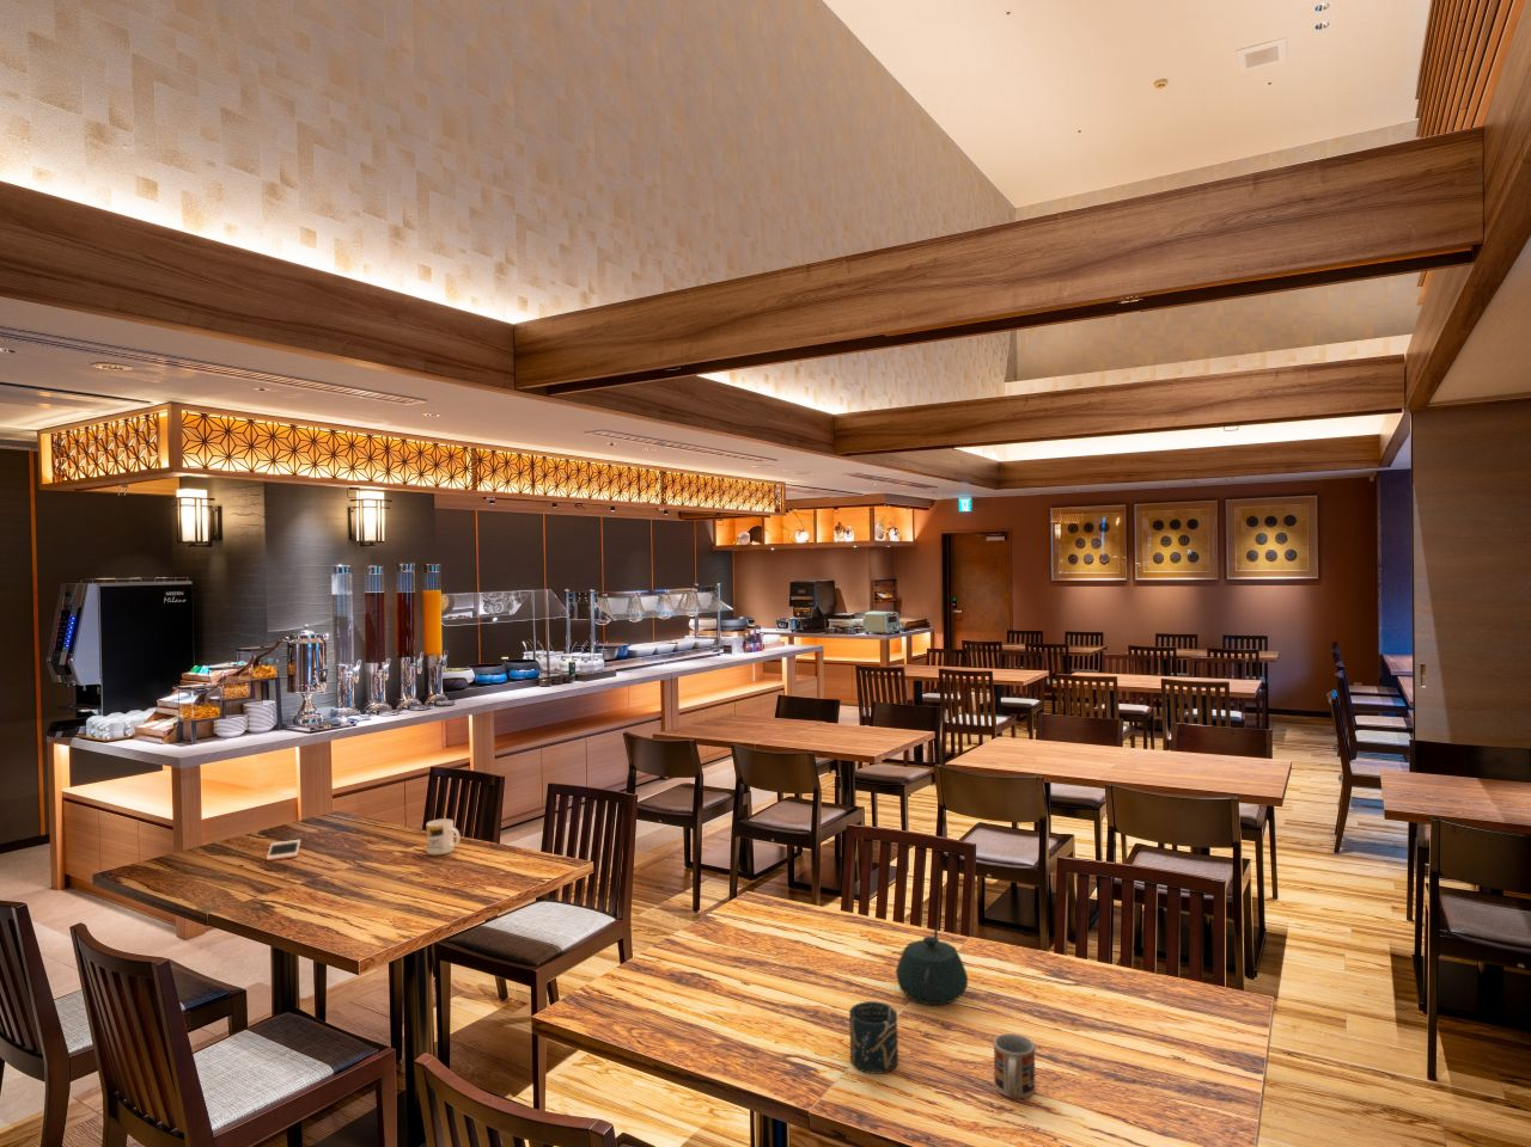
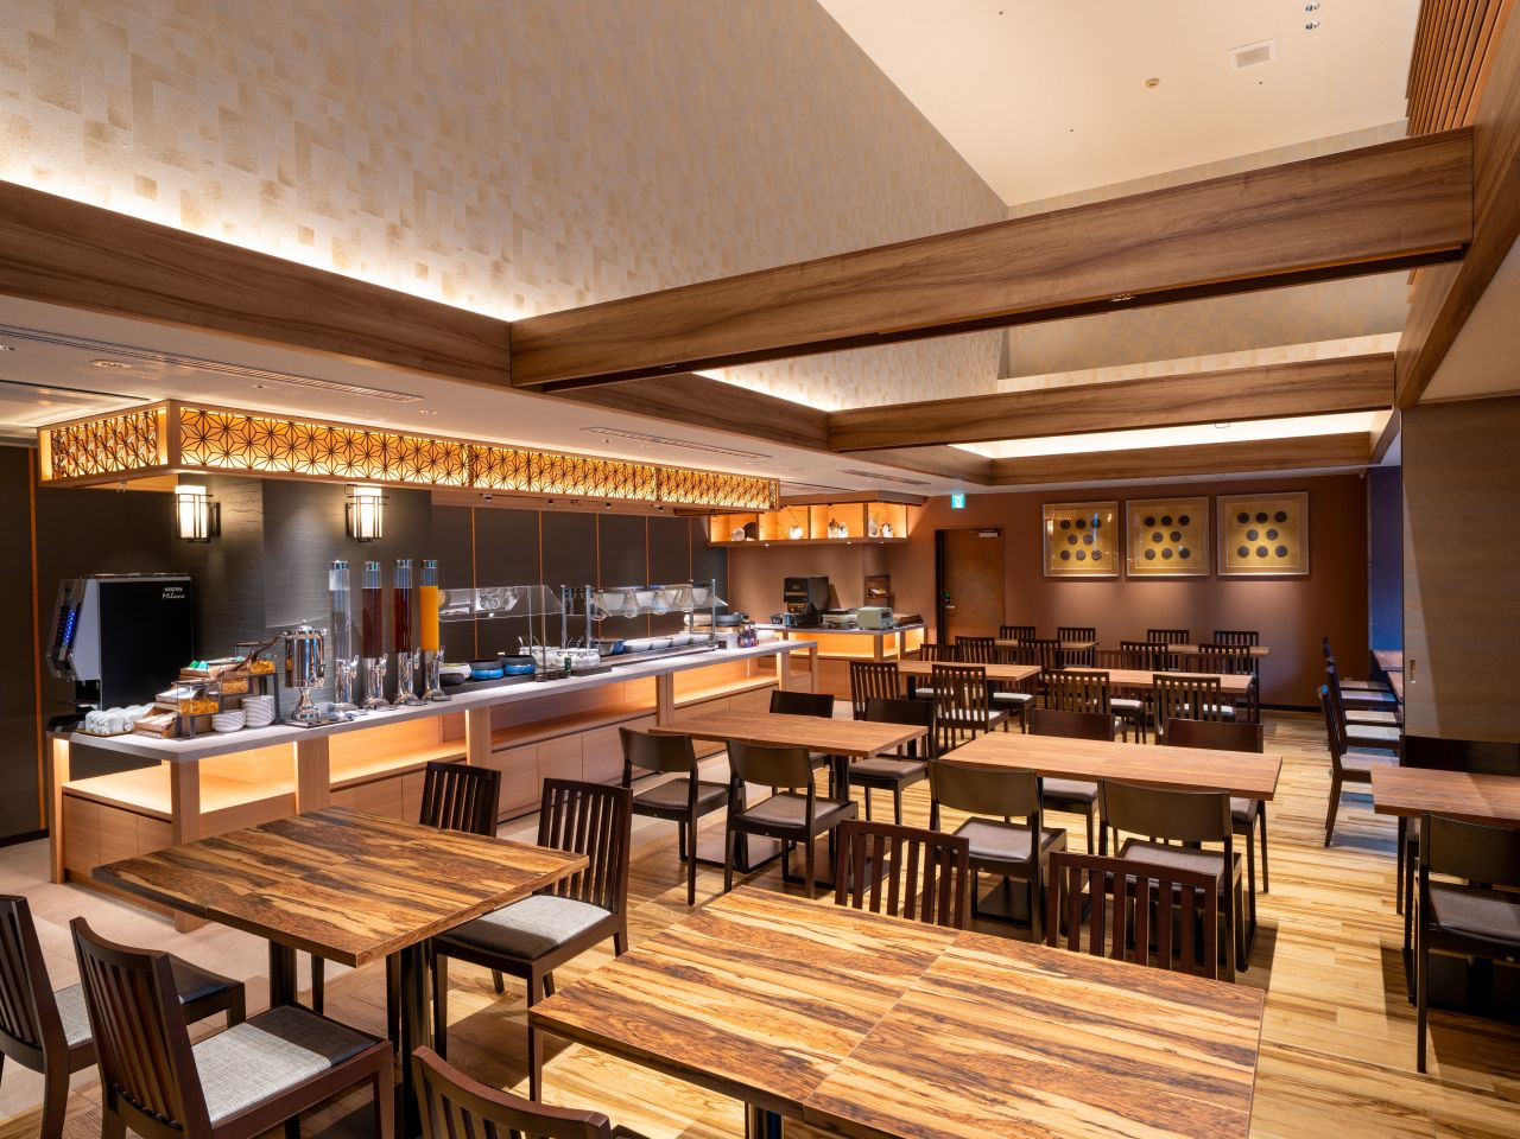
- teapot [894,927,969,1006]
- cell phone [265,839,301,861]
- cup [993,1033,1037,1100]
- cup [847,1000,899,1075]
- mug [426,818,462,855]
